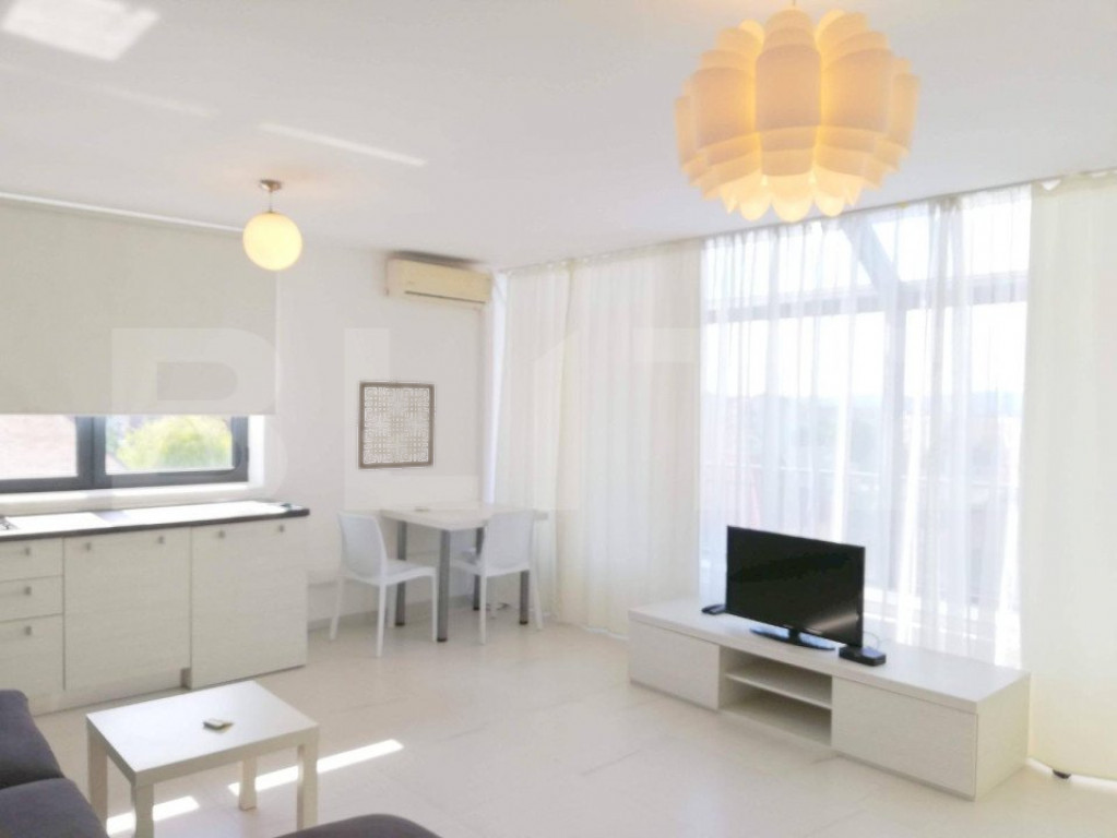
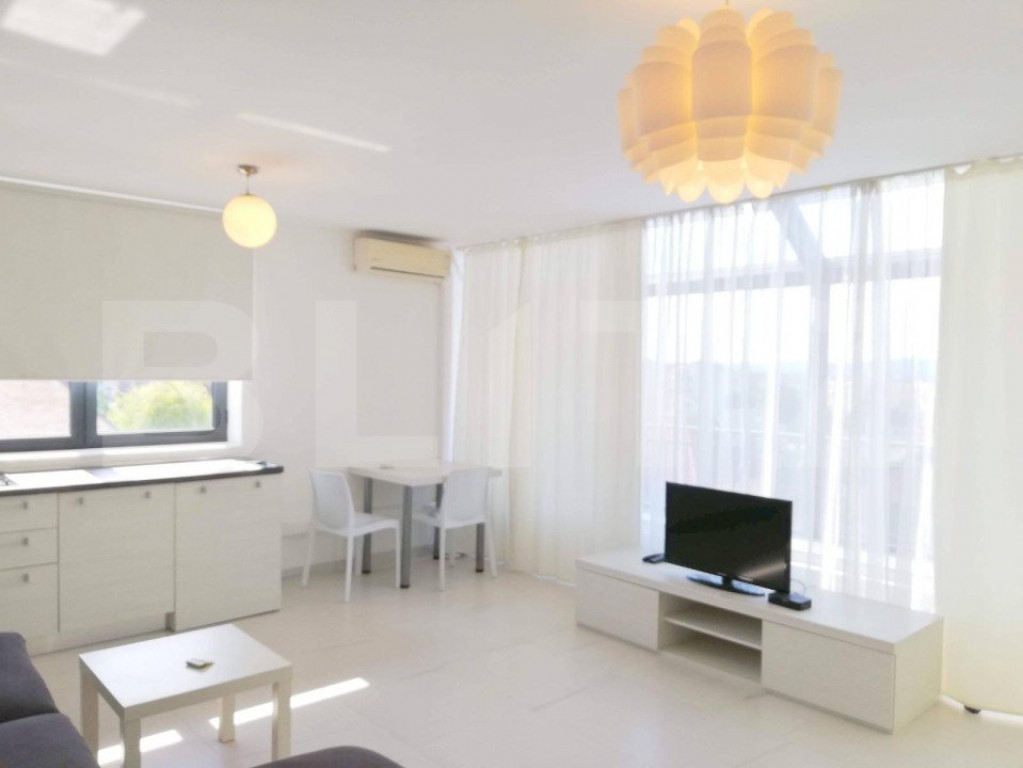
- wall art [357,379,436,470]
